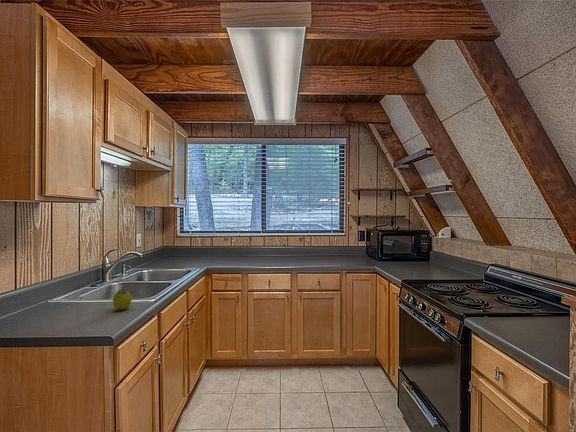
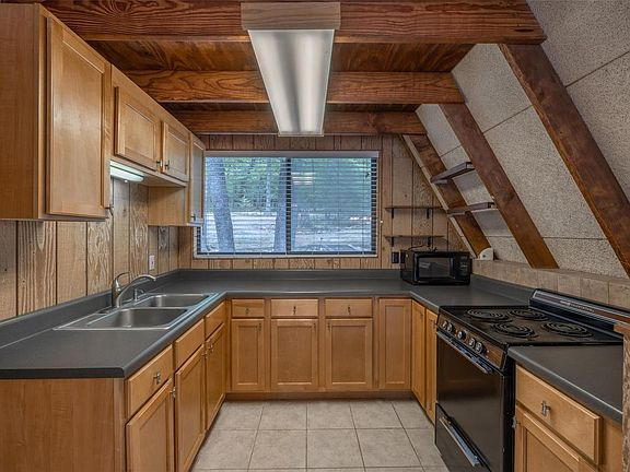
- fruit [112,288,133,311]
